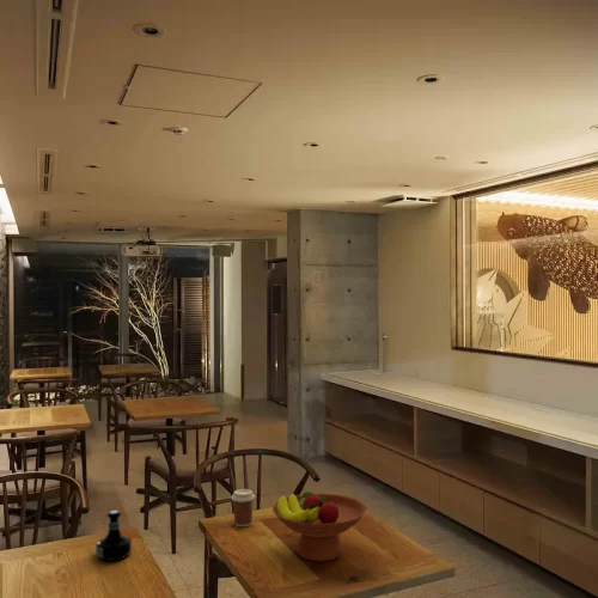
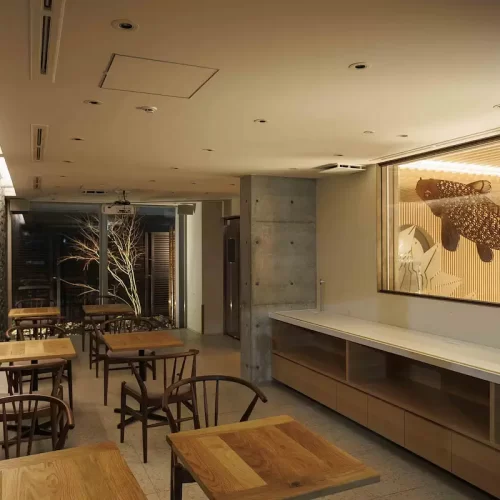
- coffee cup [230,488,256,527]
- fruit bowl [271,490,367,562]
- tequila bottle [94,509,133,562]
